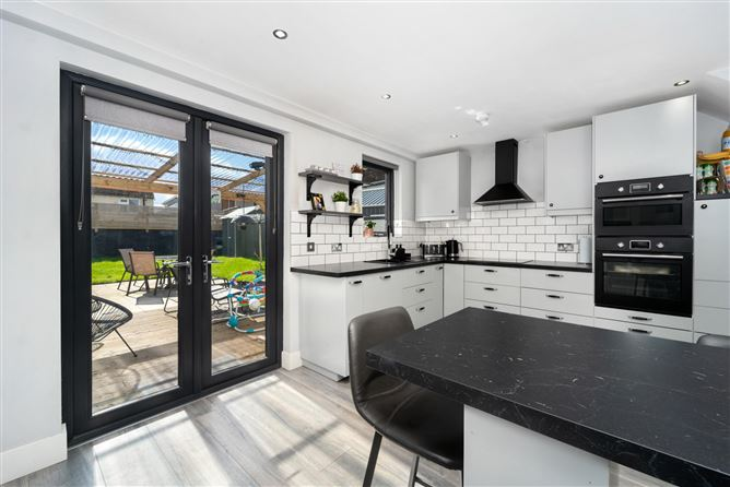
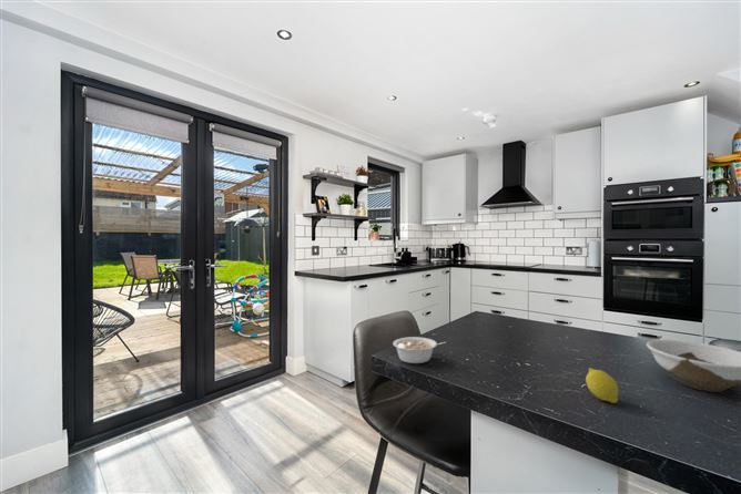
+ bowl [646,339,741,393]
+ fruit [585,367,620,404]
+ legume [392,336,446,364]
